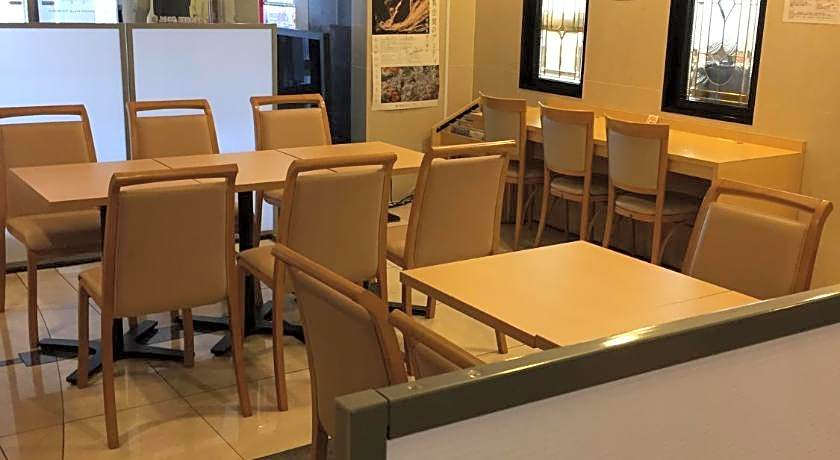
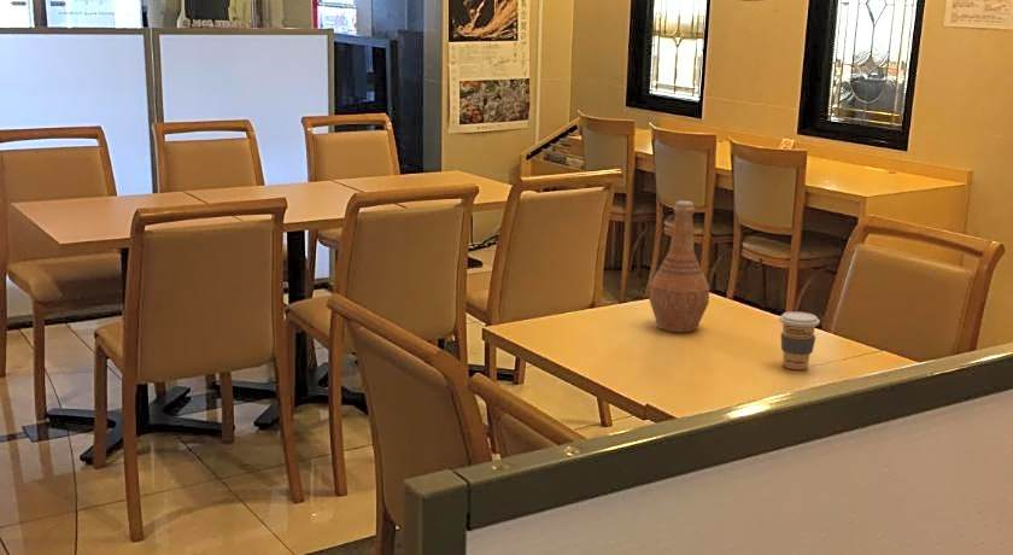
+ vase [648,200,710,333]
+ coffee cup [778,311,821,370]
